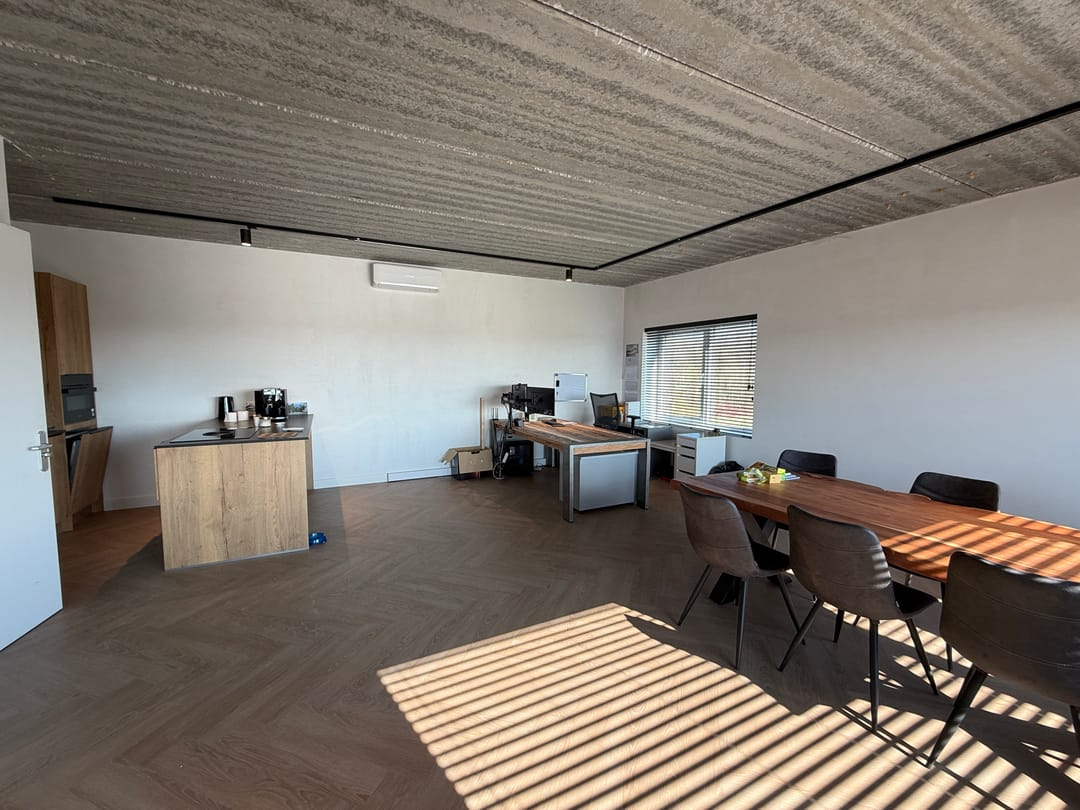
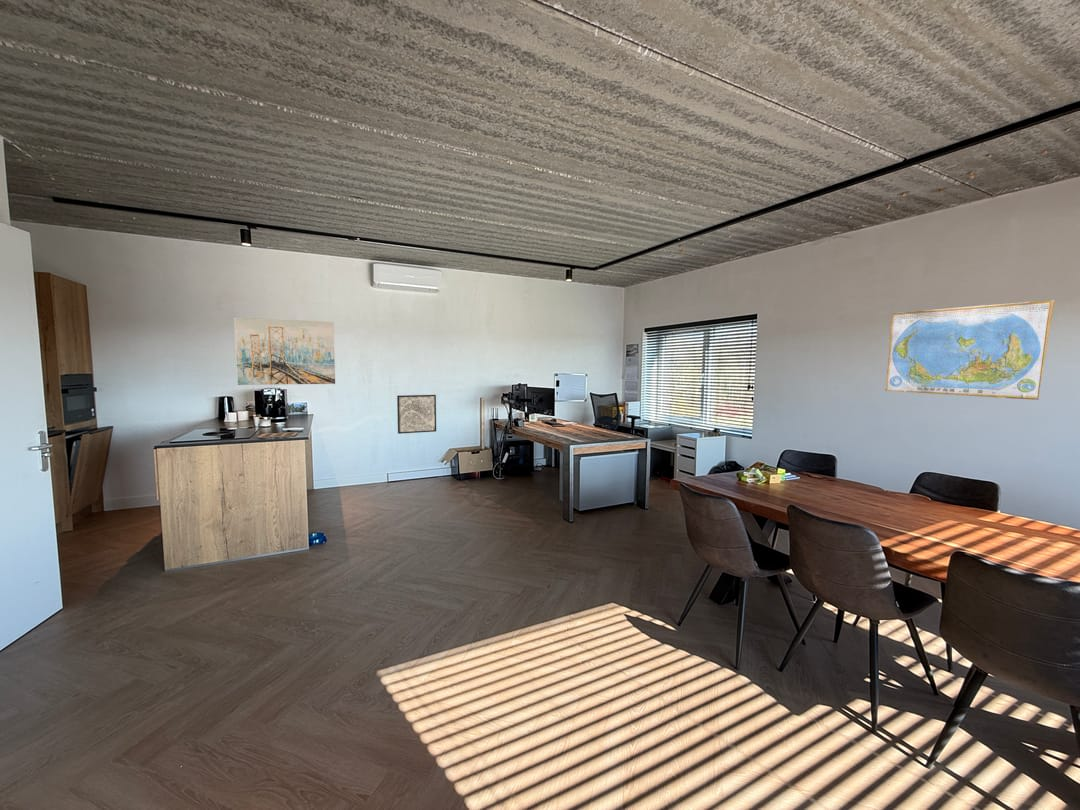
+ wall art [396,394,437,435]
+ world map [884,299,1055,401]
+ wall art [233,316,336,386]
